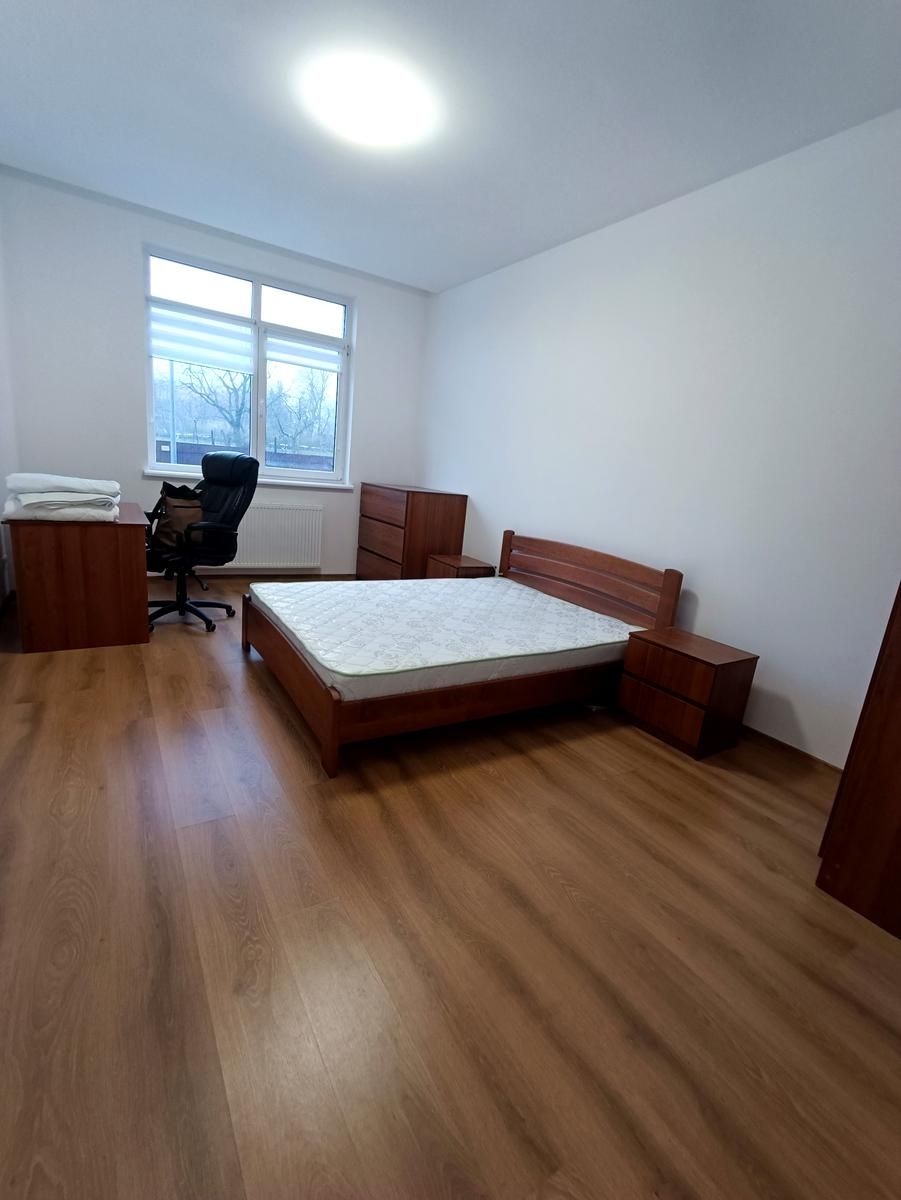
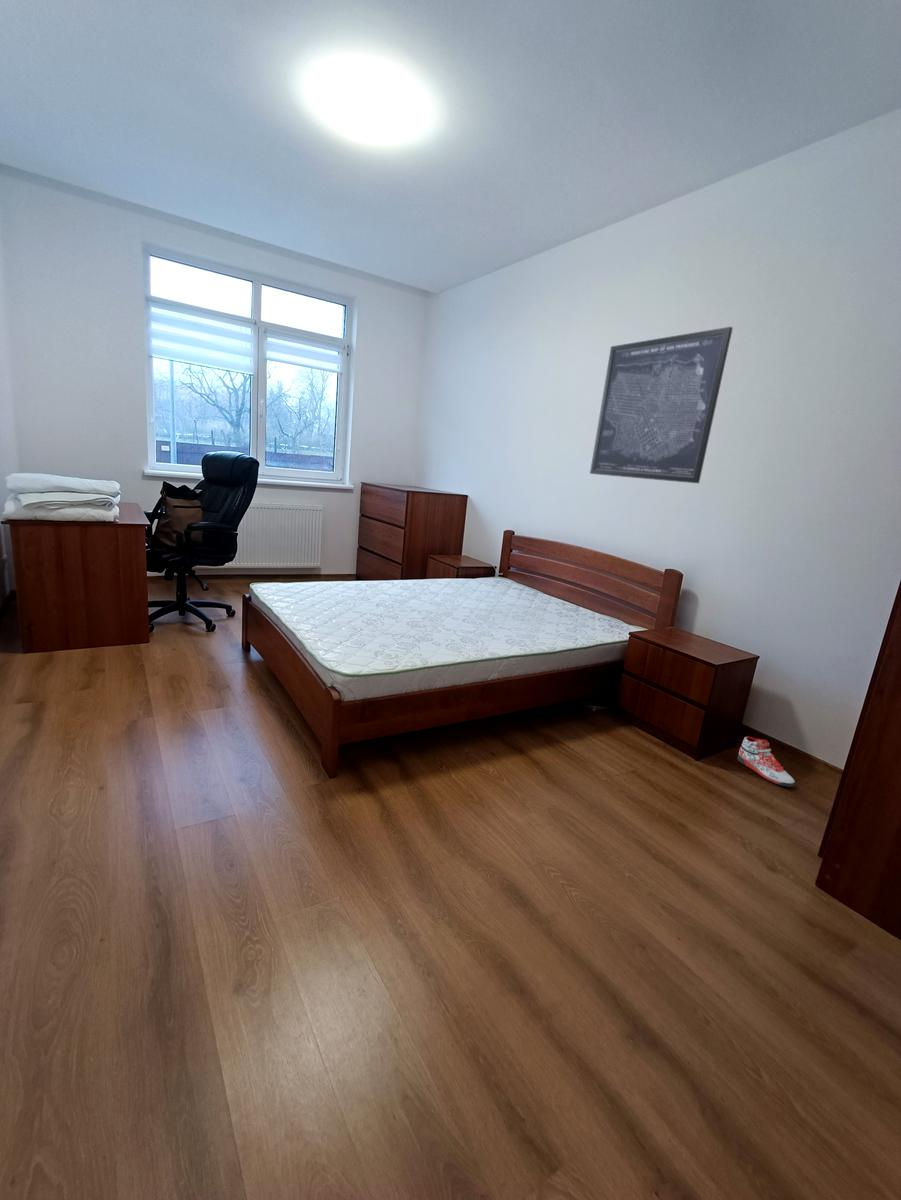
+ sneaker [737,736,796,788]
+ wall art [589,326,734,484]
